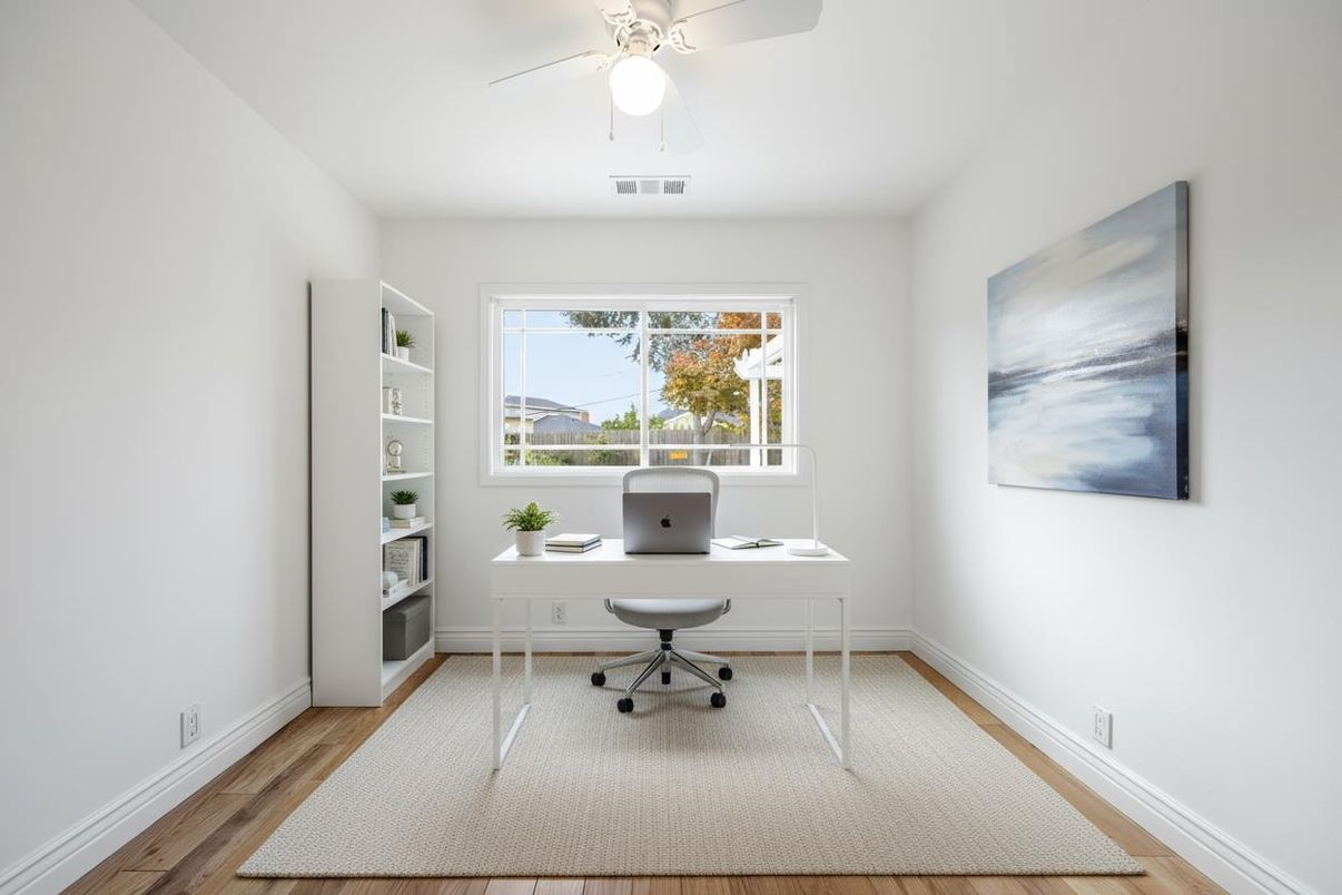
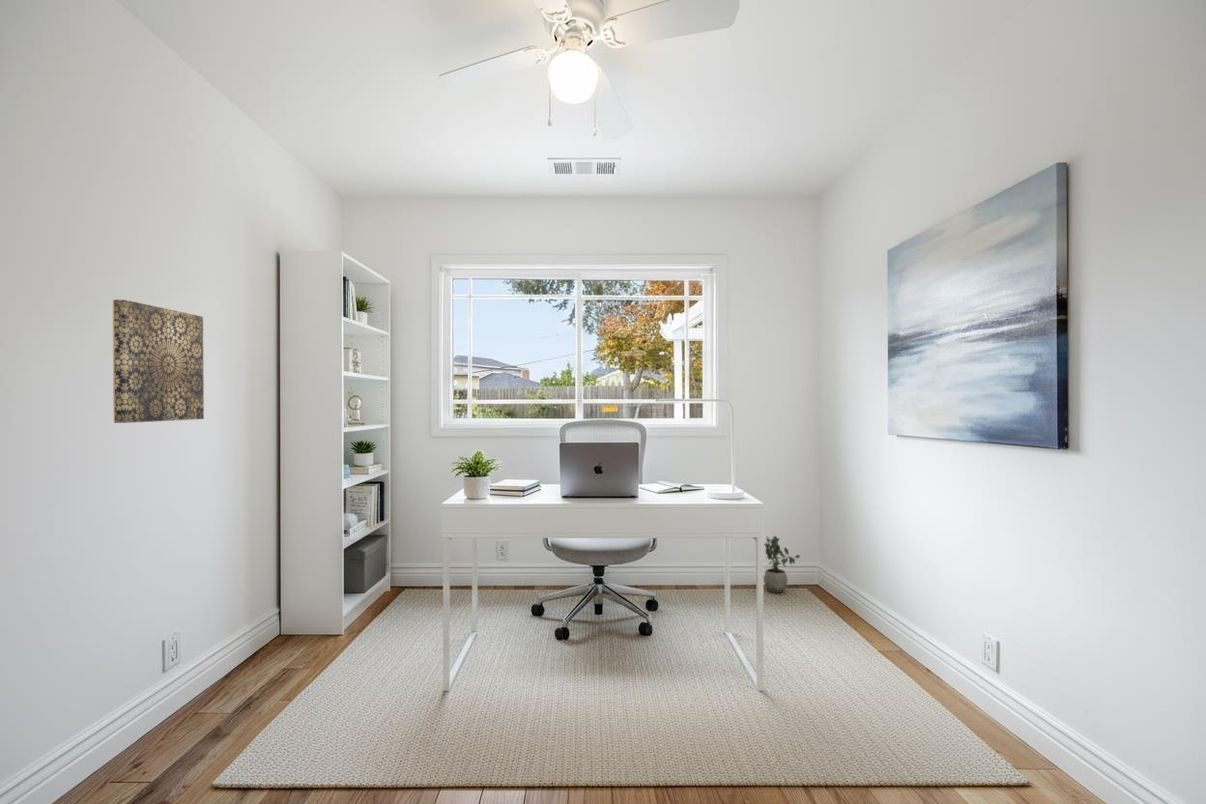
+ wall art [112,299,205,424]
+ potted plant [763,535,801,594]
